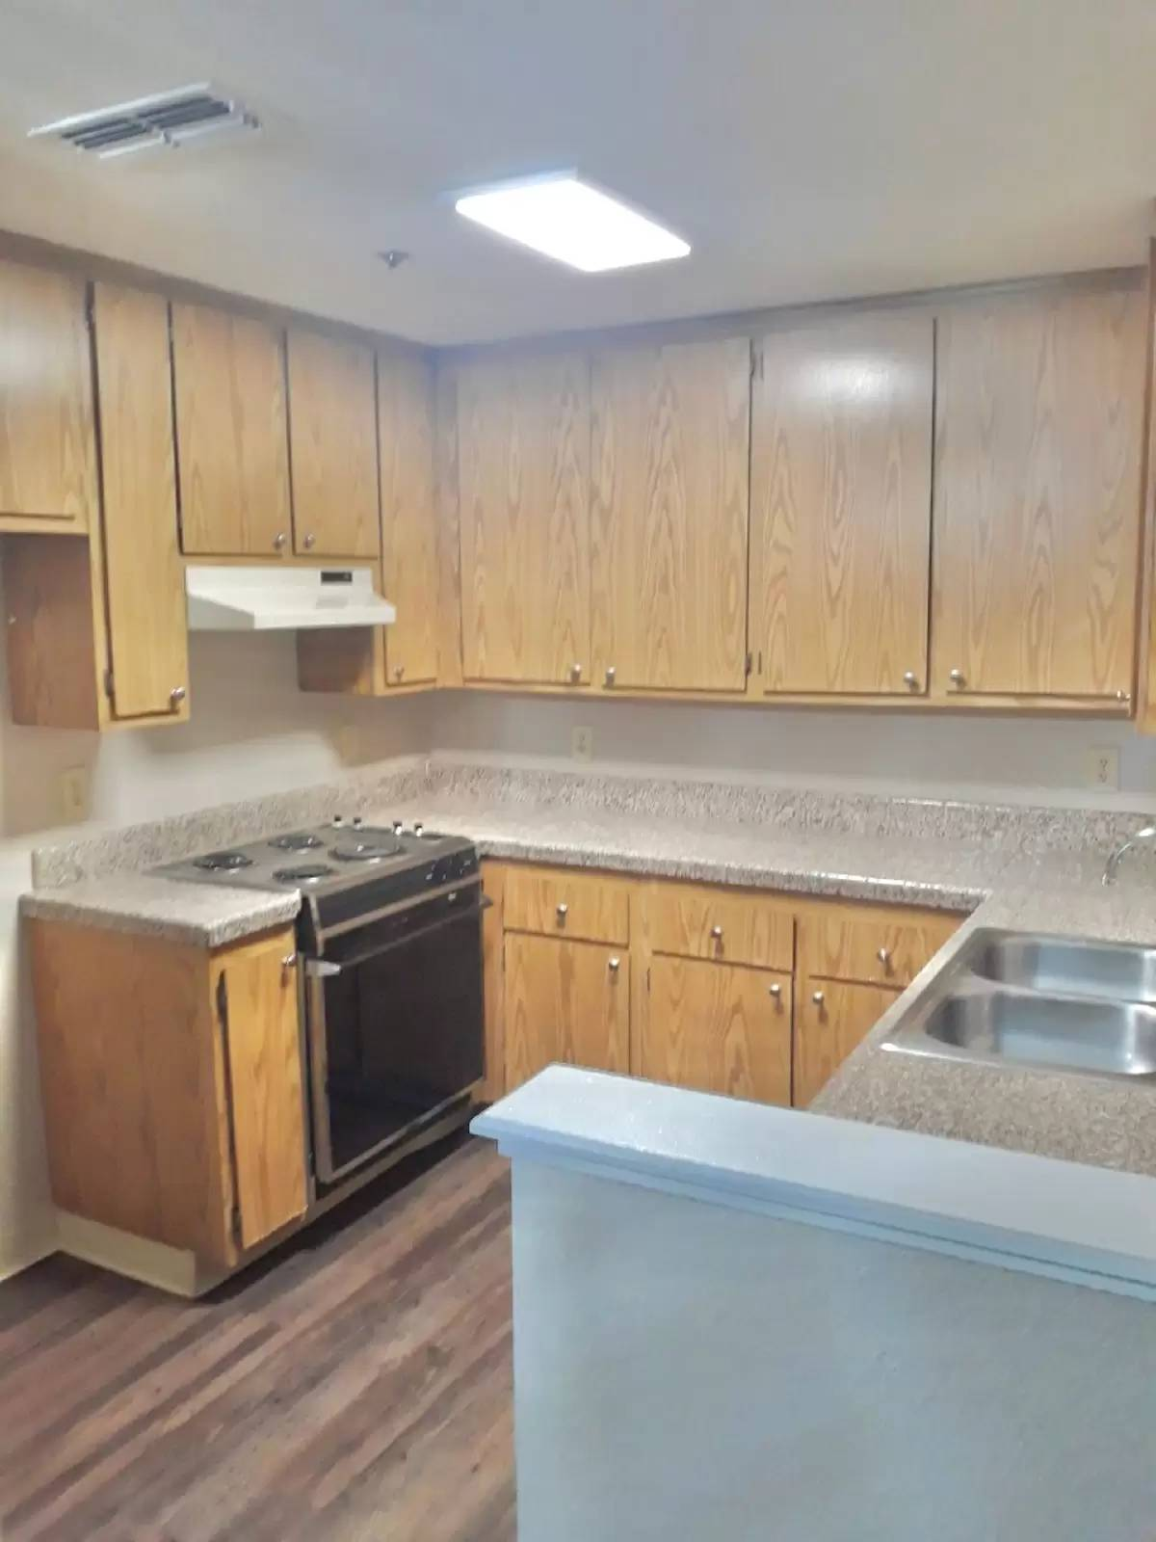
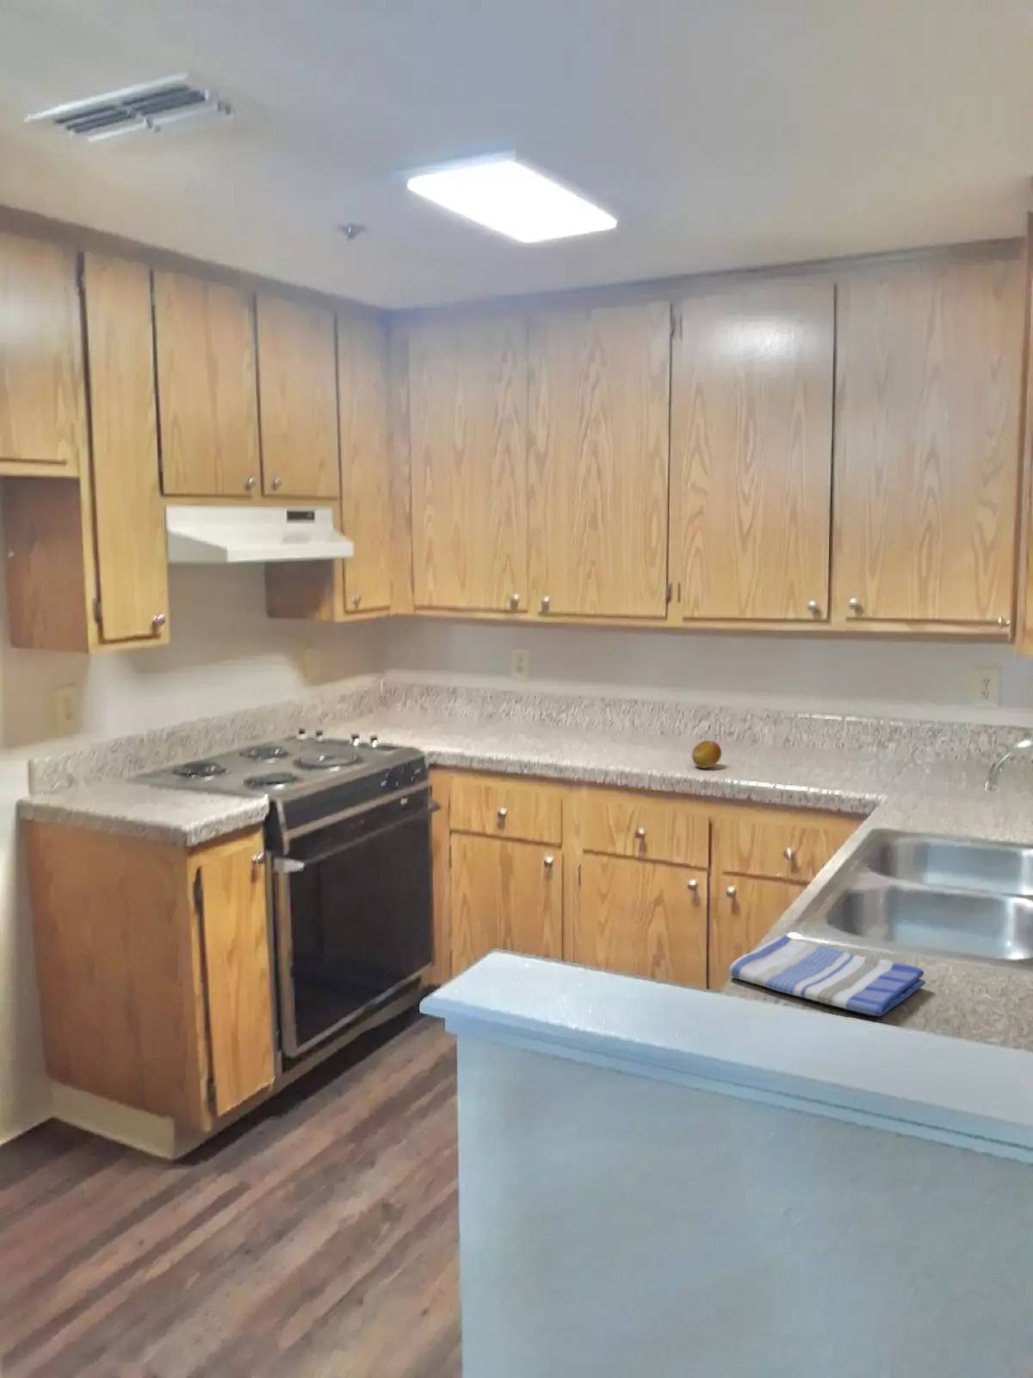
+ fruit [691,740,723,769]
+ dish towel [728,934,927,1017]
